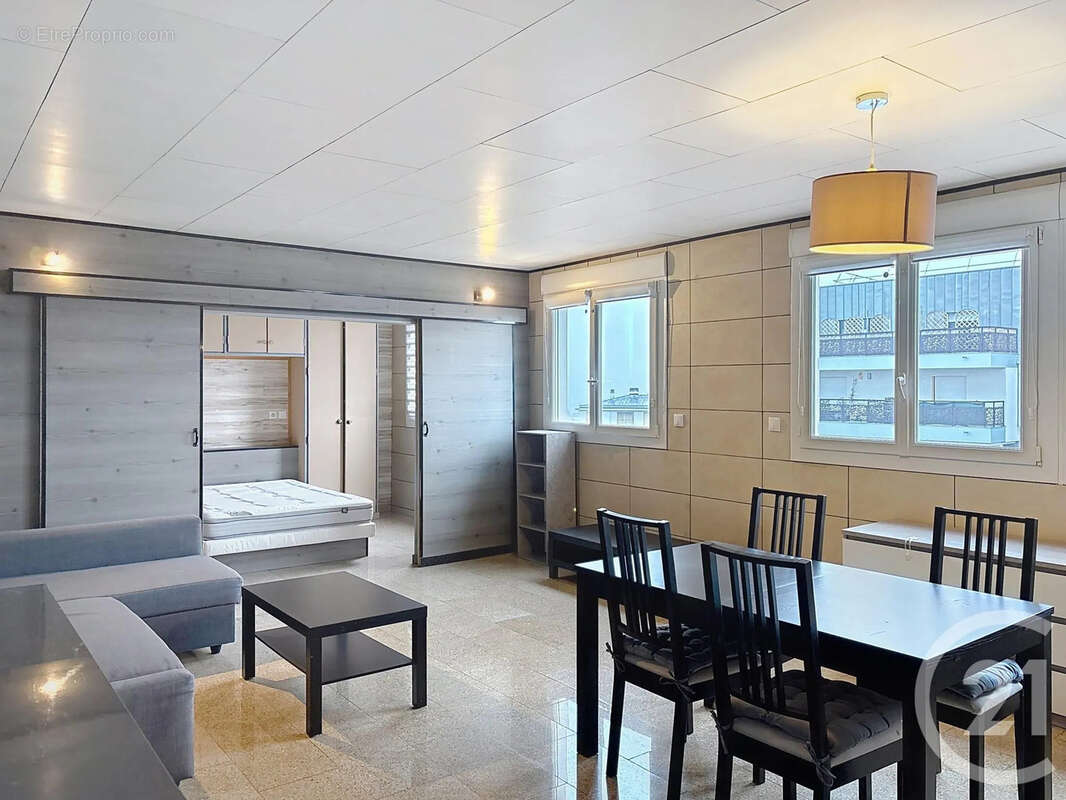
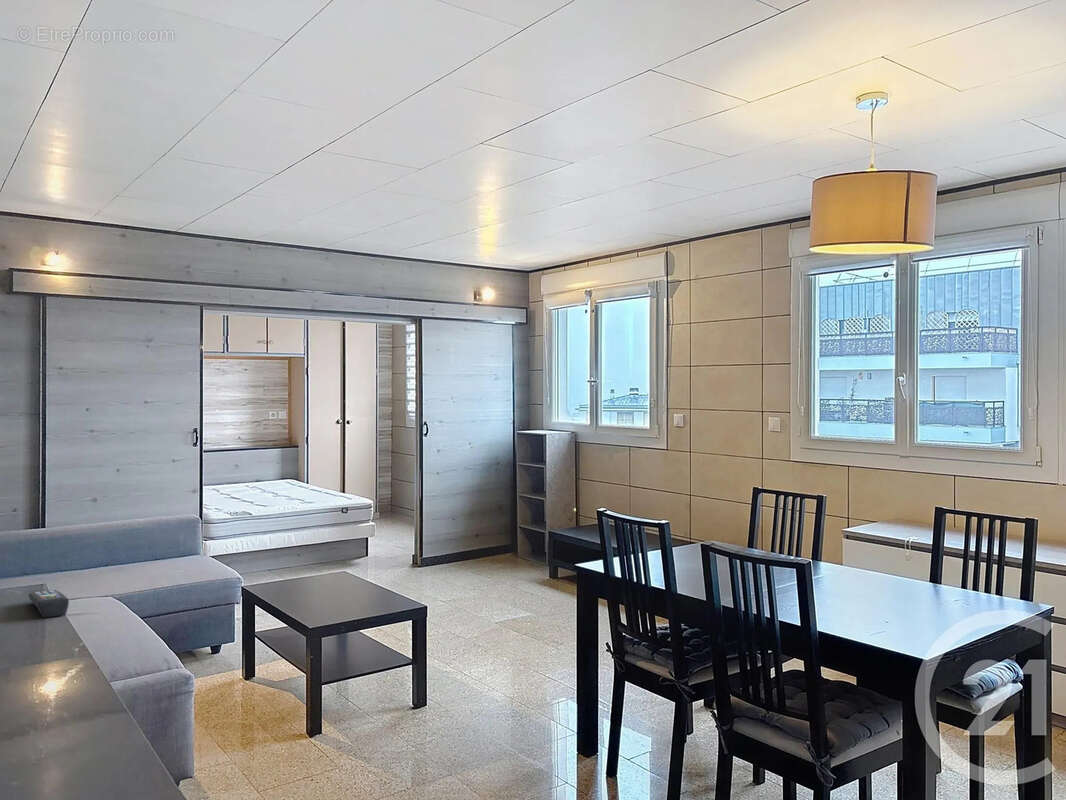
+ remote control [28,589,70,618]
